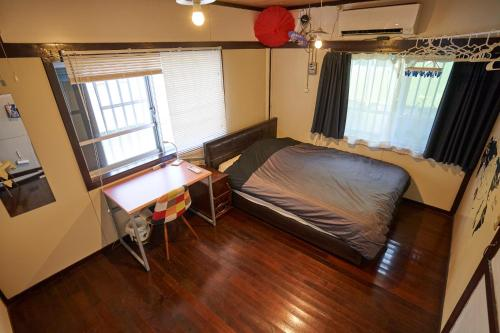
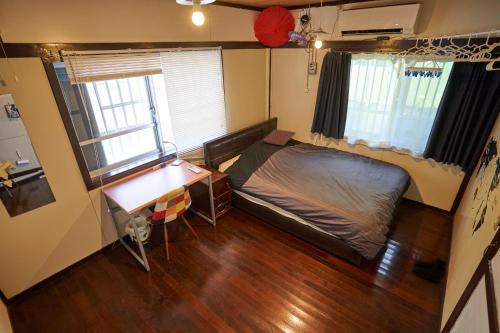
+ boots [411,256,448,284]
+ pillow [262,128,297,146]
